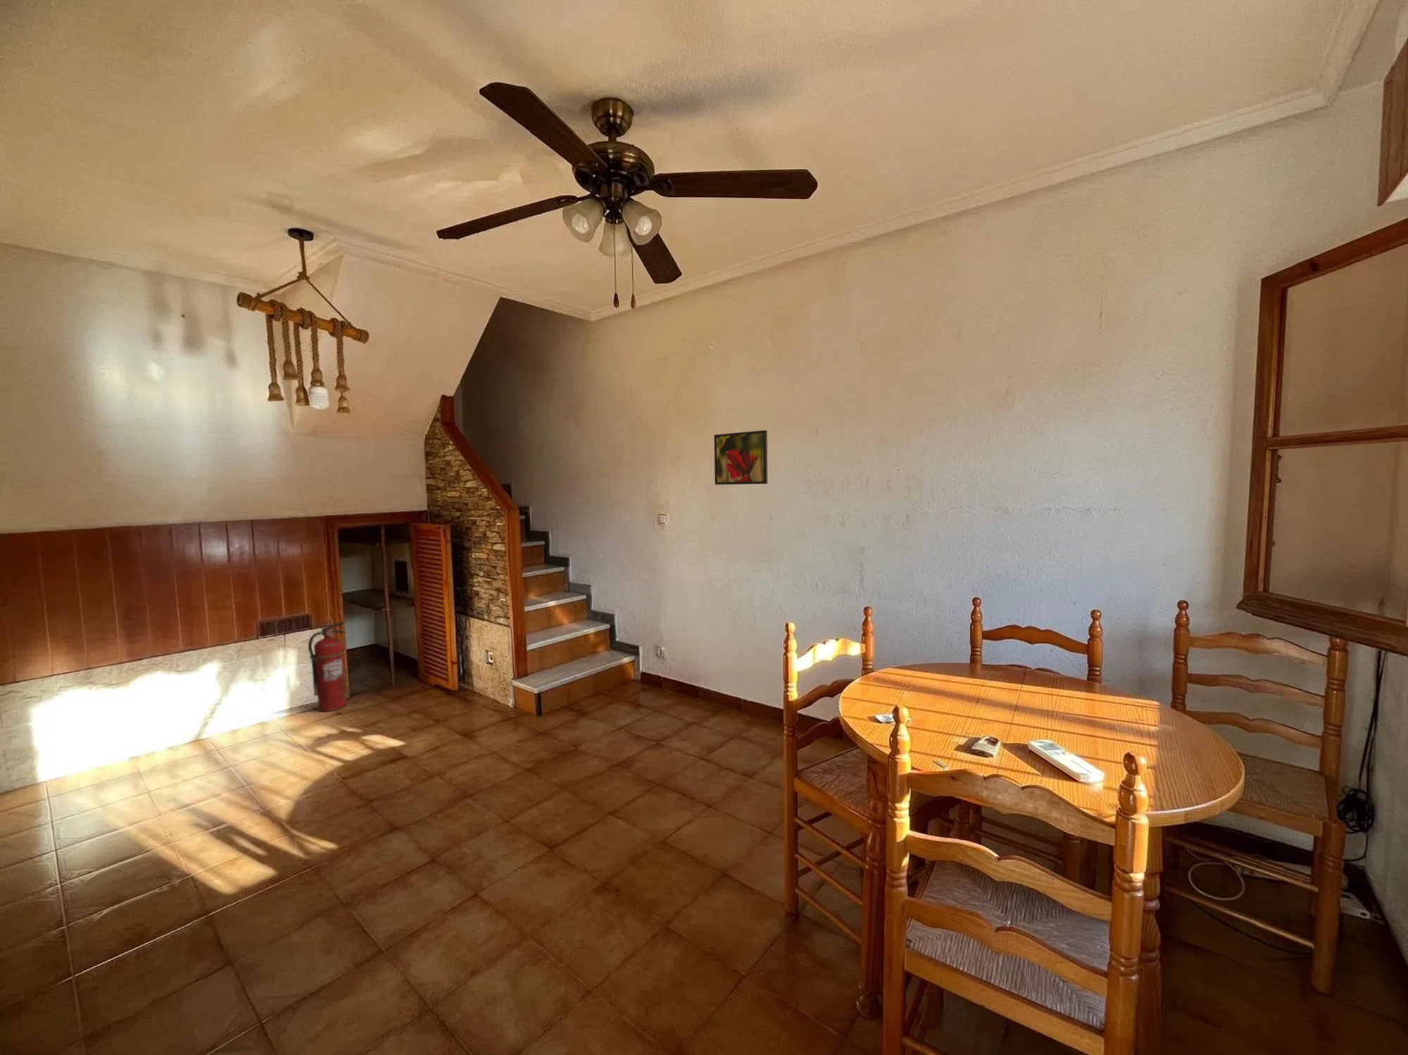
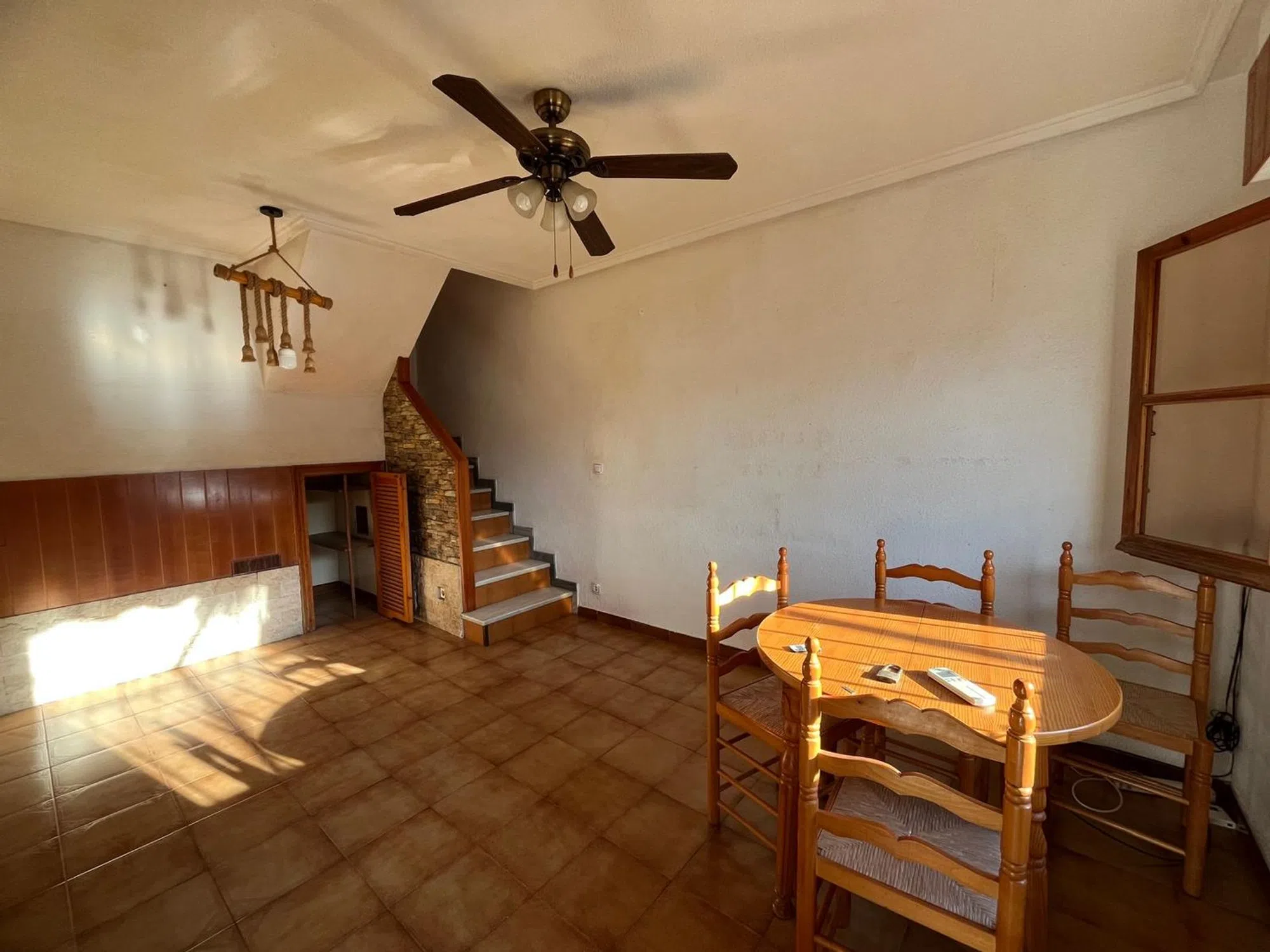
- fire extinguisher [307,621,347,713]
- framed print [713,430,768,485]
